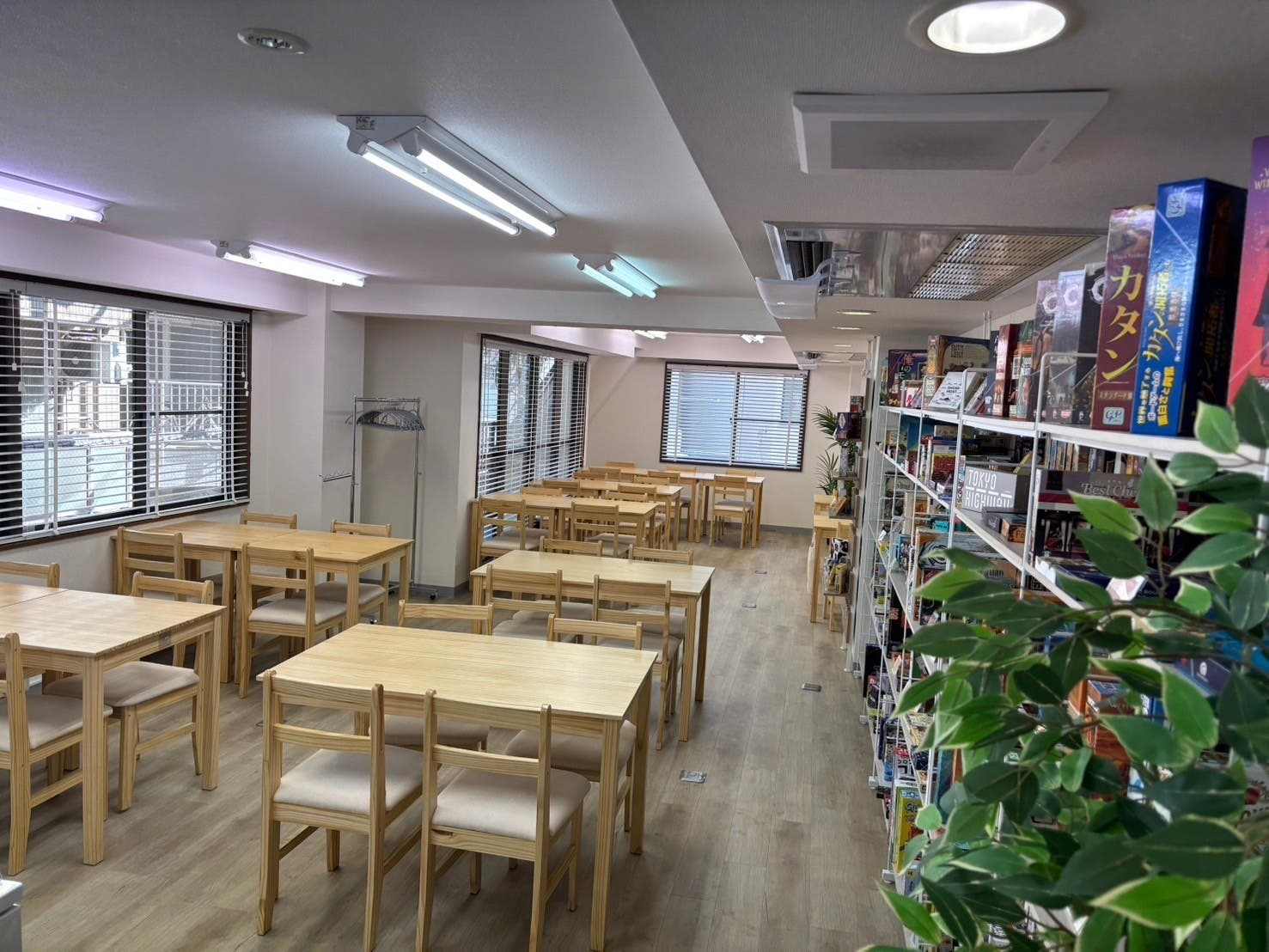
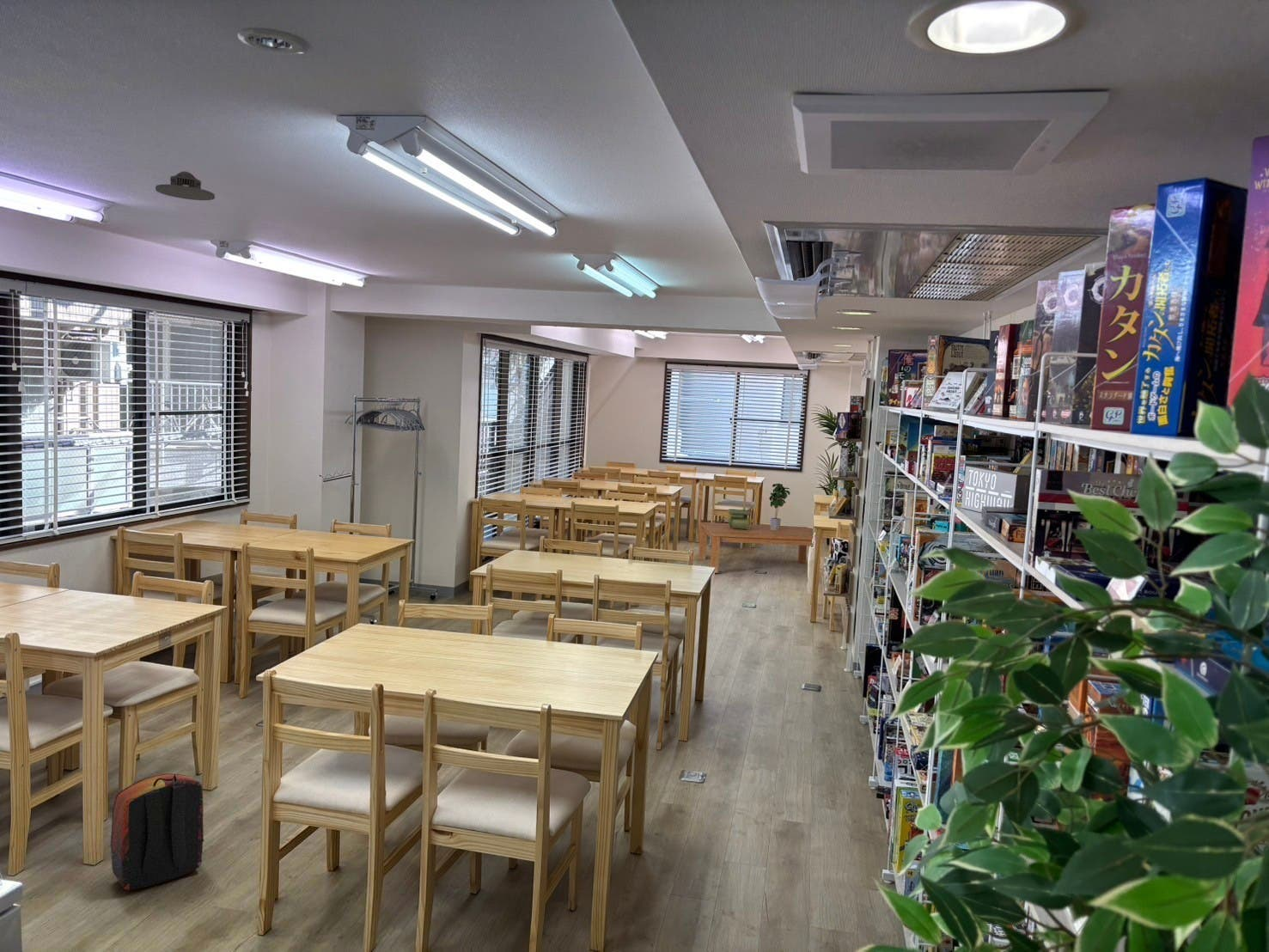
+ backpack [110,772,204,890]
+ coffee table [698,522,814,574]
+ potted plant [768,483,790,530]
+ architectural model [155,170,216,201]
+ stack of books [727,508,752,529]
